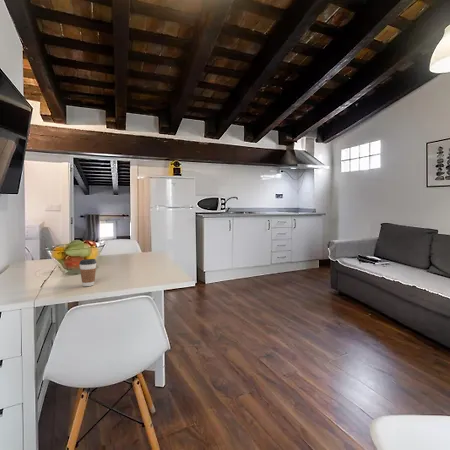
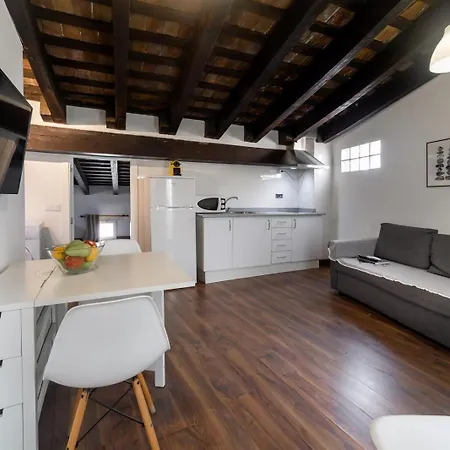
- coffee cup [78,258,97,287]
